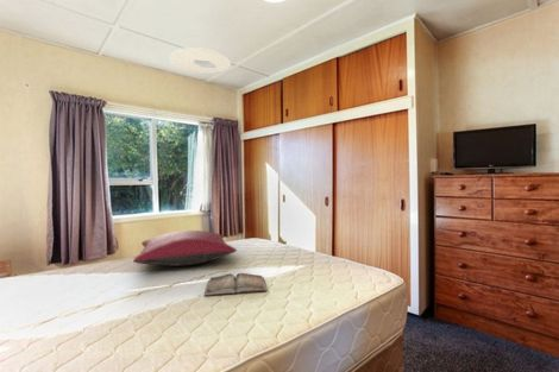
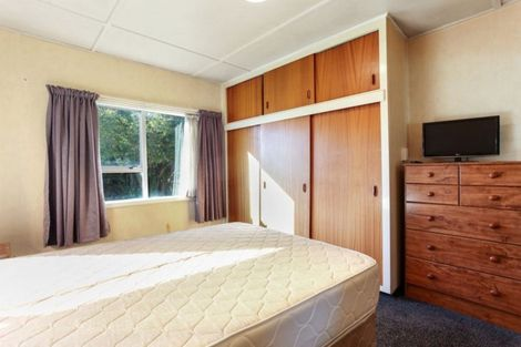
- ceiling light [168,46,232,75]
- pillow [132,229,238,267]
- hardback book [203,272,269,297]
